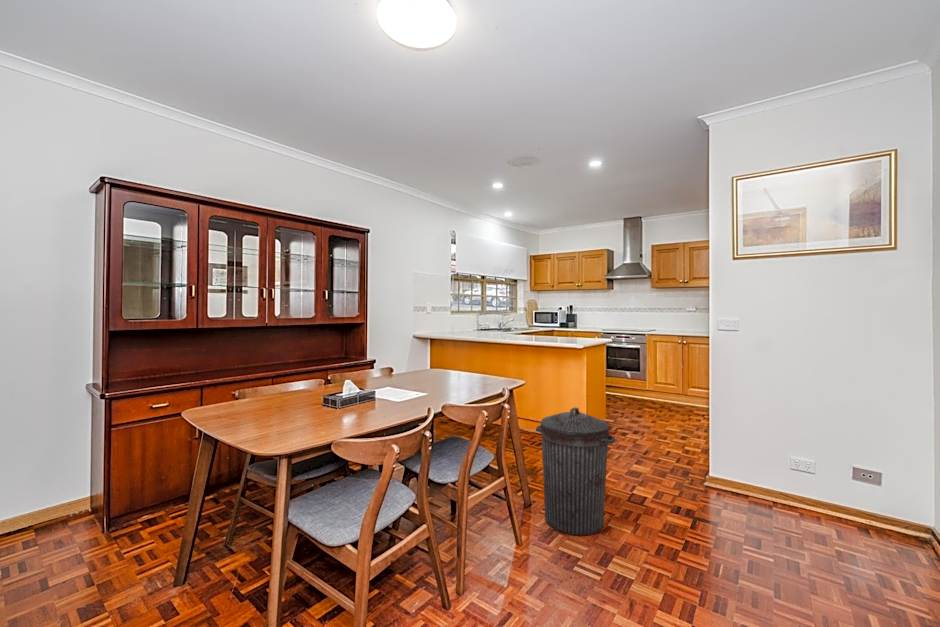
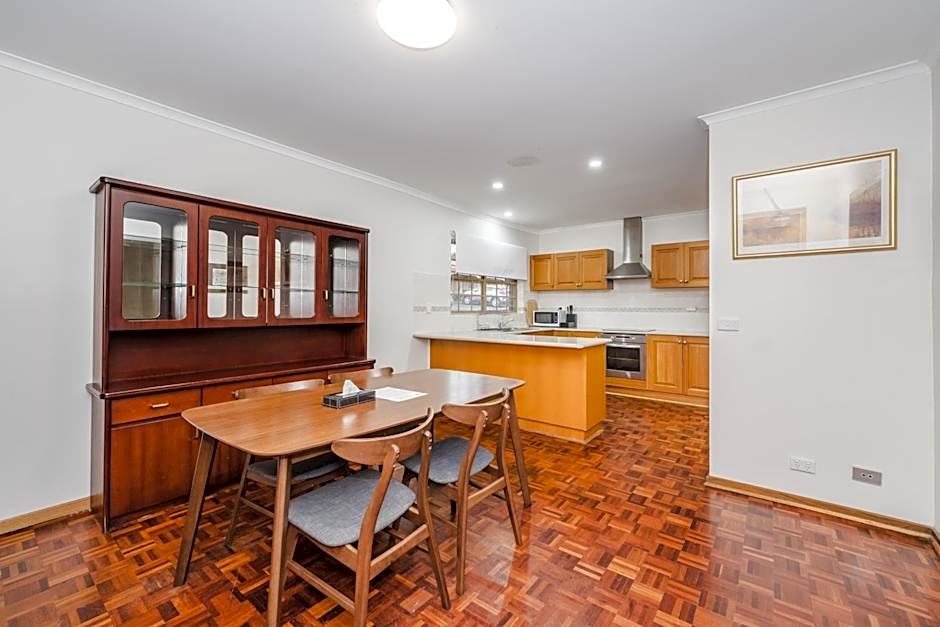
- trash can [535,406,616,536]
